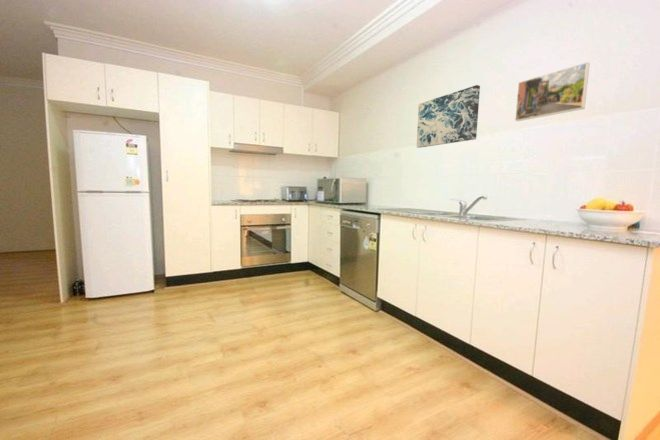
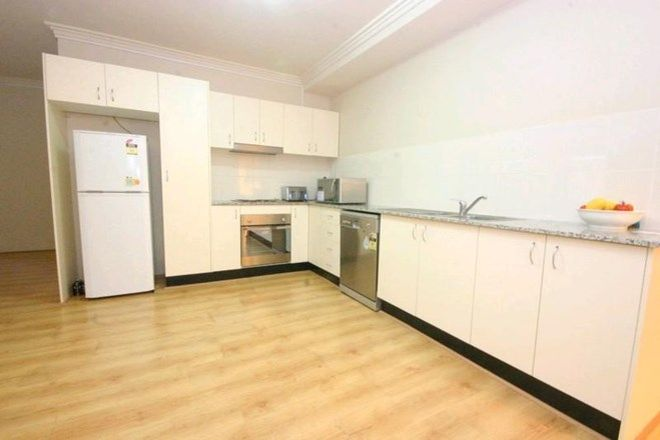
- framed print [514,61,591,122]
- wall art [416,84,481,149]
